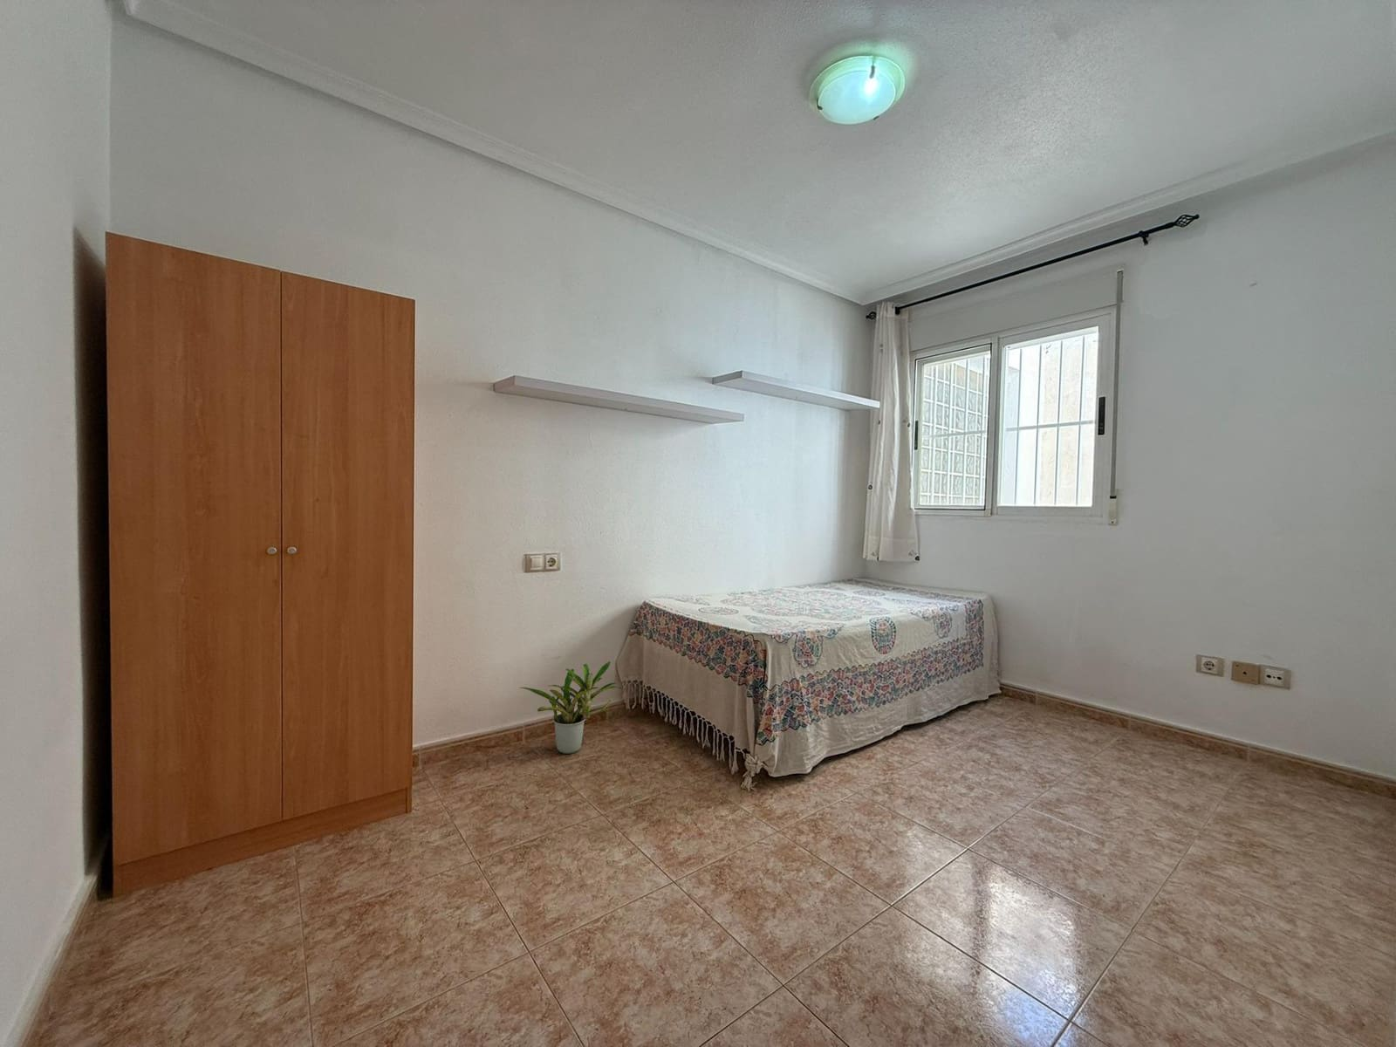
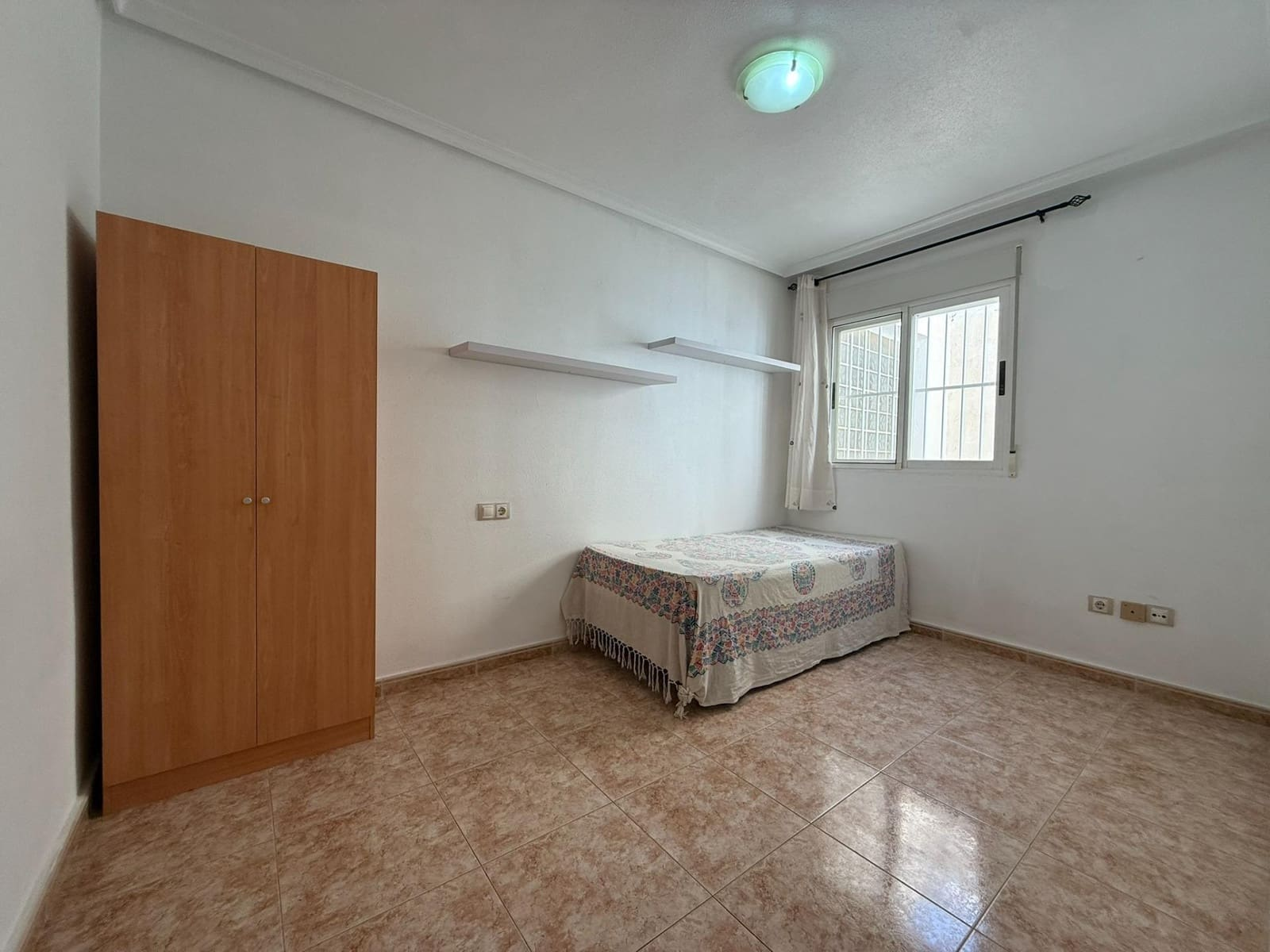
- potted plant [518,661,623,754]
